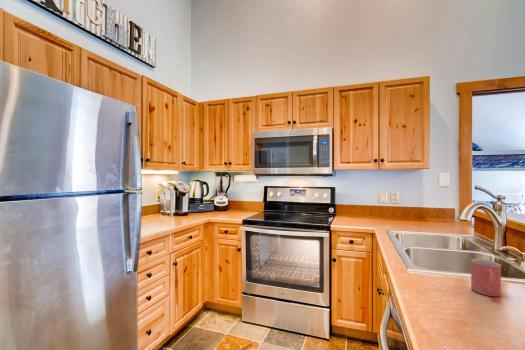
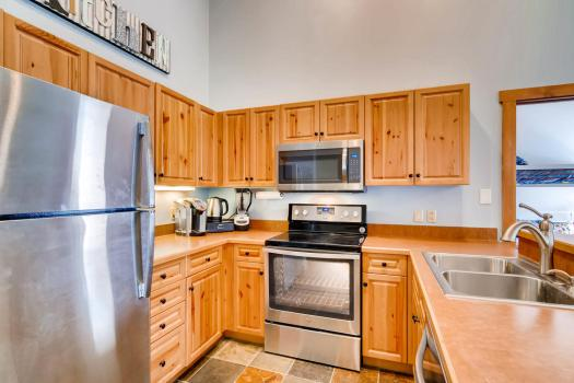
- mug [470,258,502,297]
